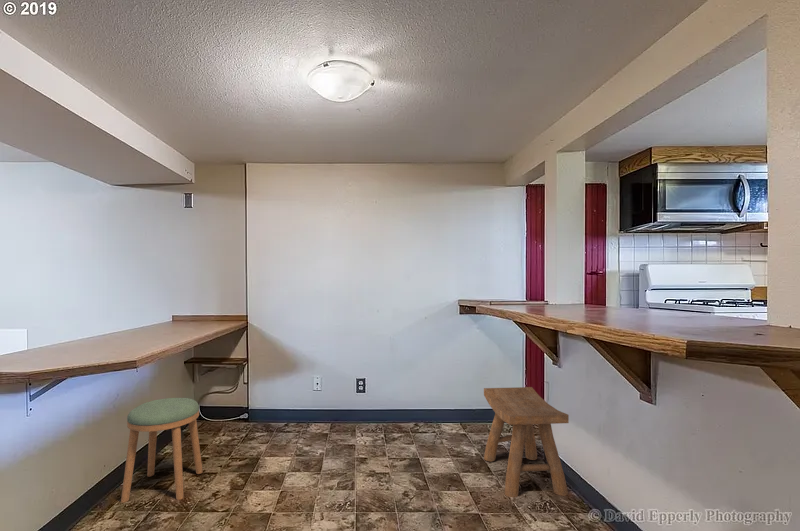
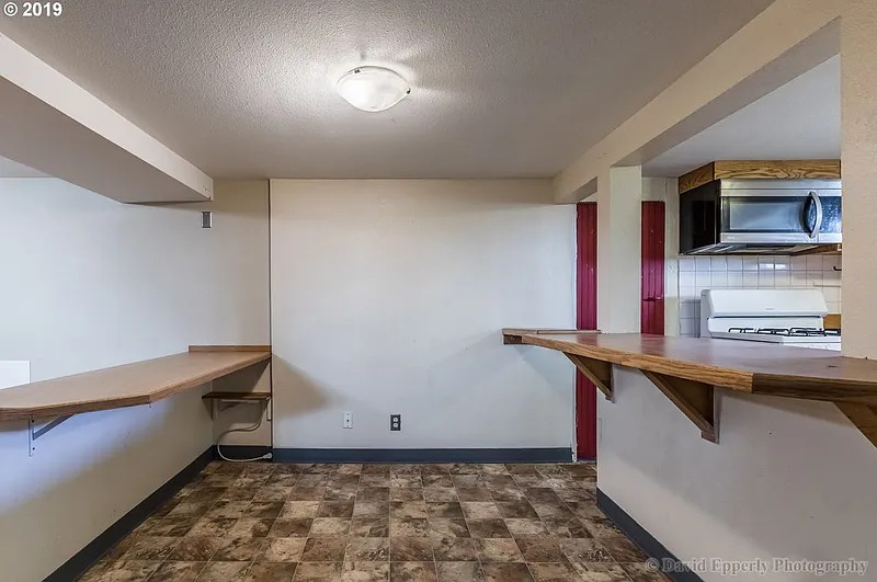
- stool [120,397,204,503]
- stool [483,386,570,498]
